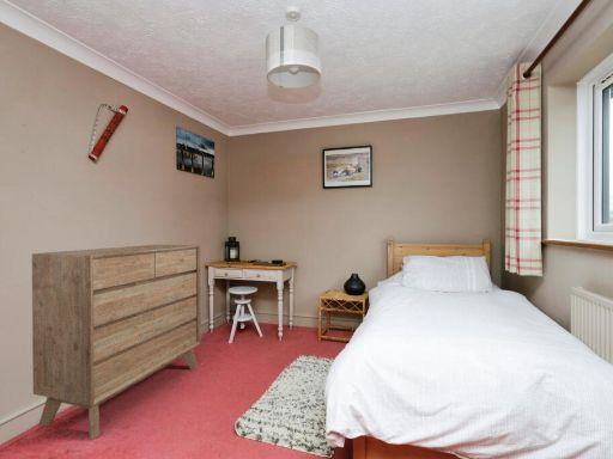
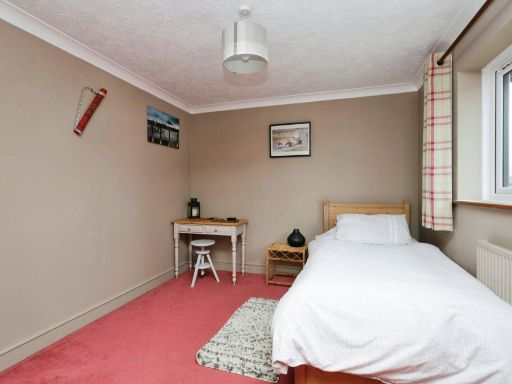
- dresser [31,244,202,441]
